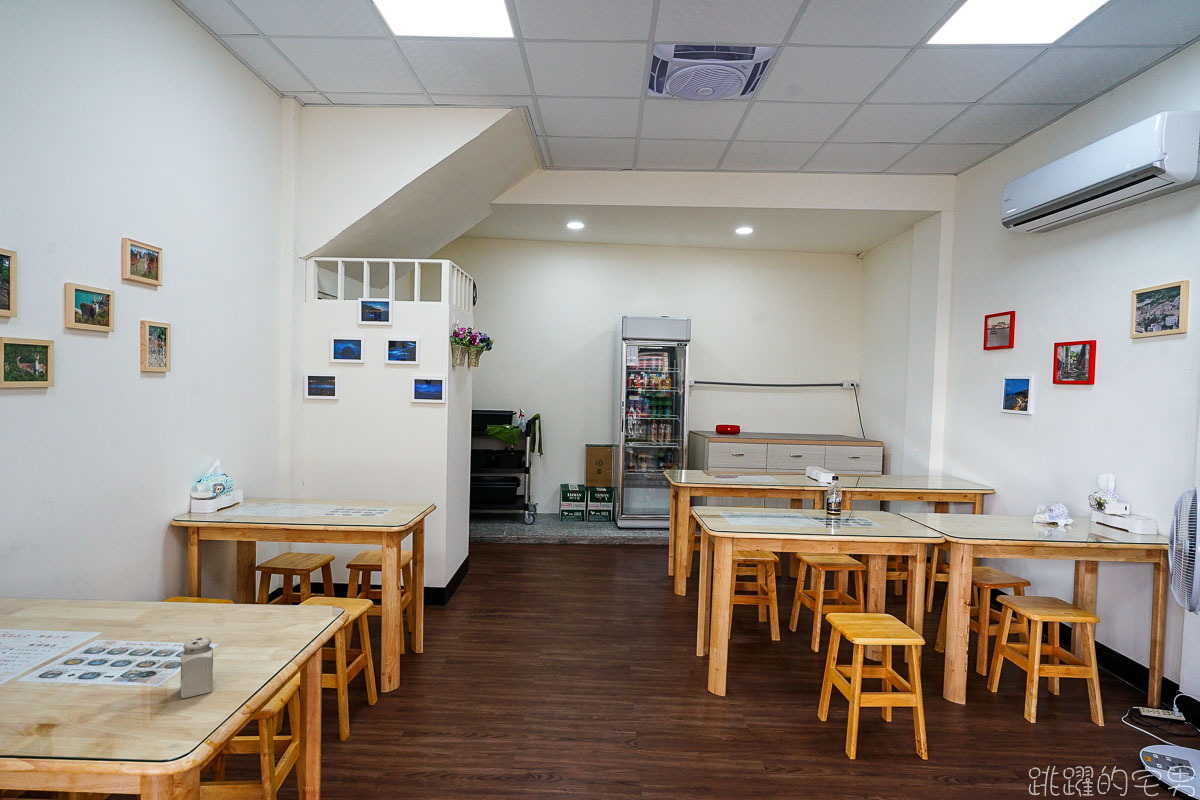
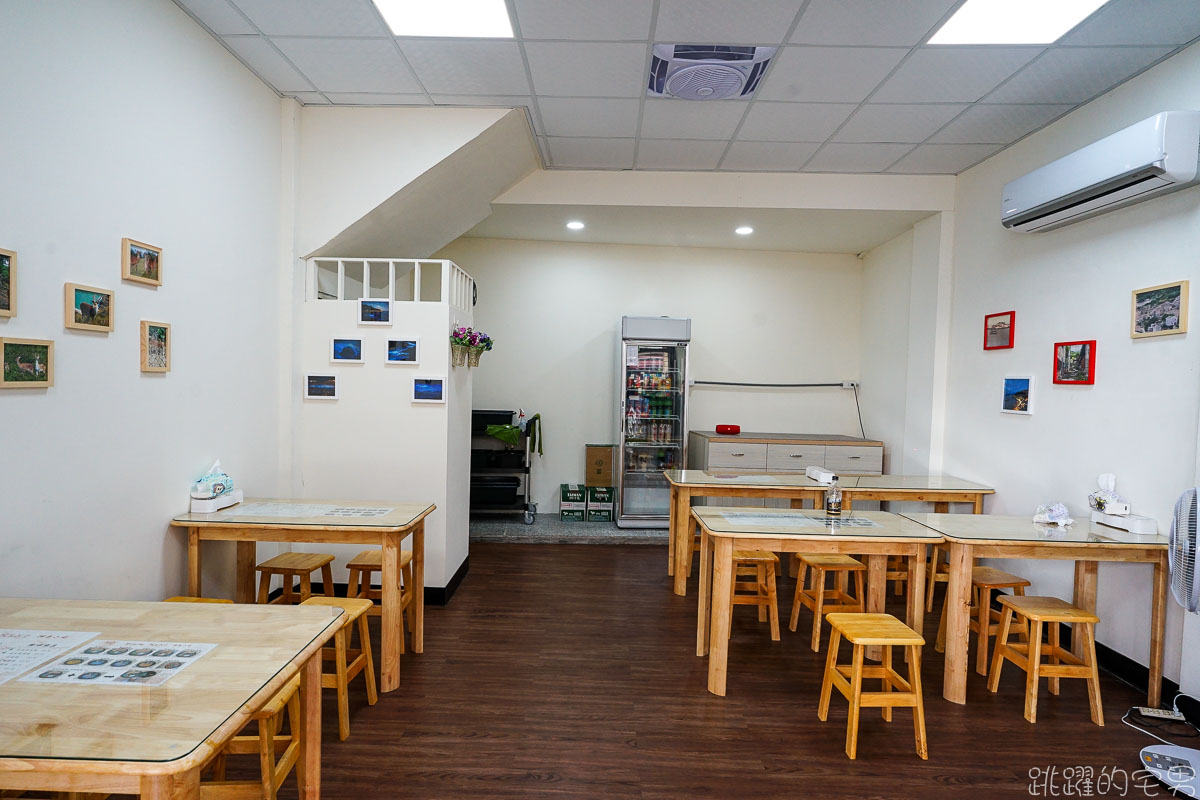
- salt shaker [179,636,214,699]
